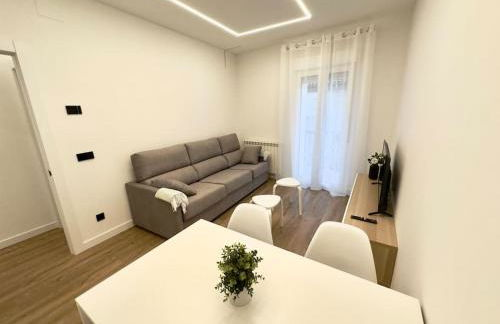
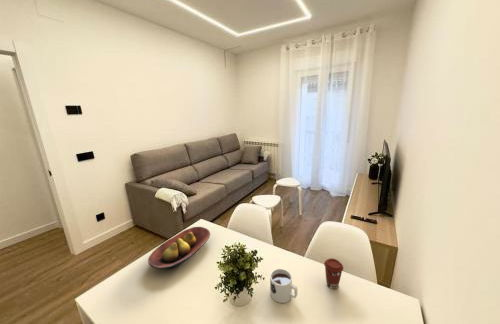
+ mug [269,267,298,304]
+ coffee cup [323,257,344,290]
+ fruit bowl [147,226,211,270]
